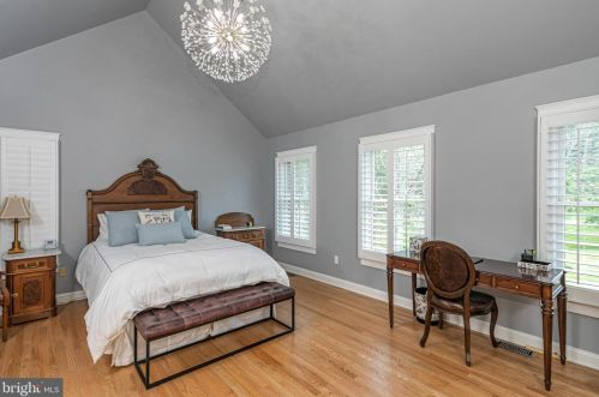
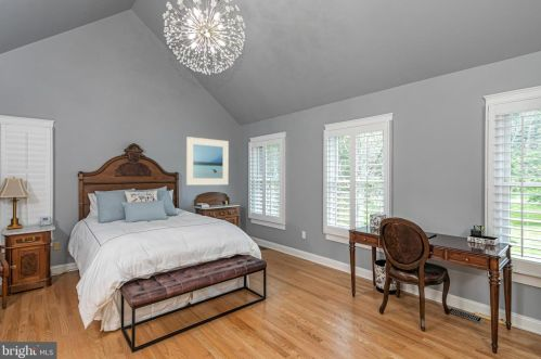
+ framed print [185,136,230,187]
